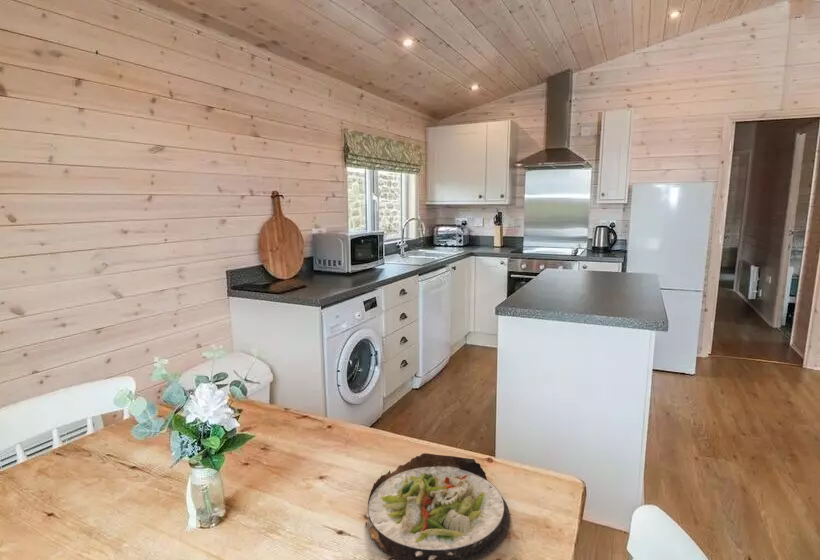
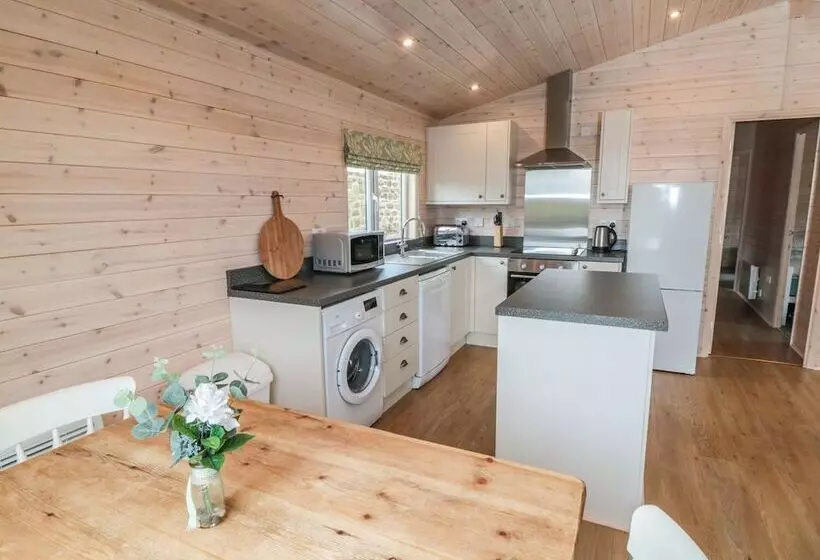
- salad plate [364,452,511,560]
